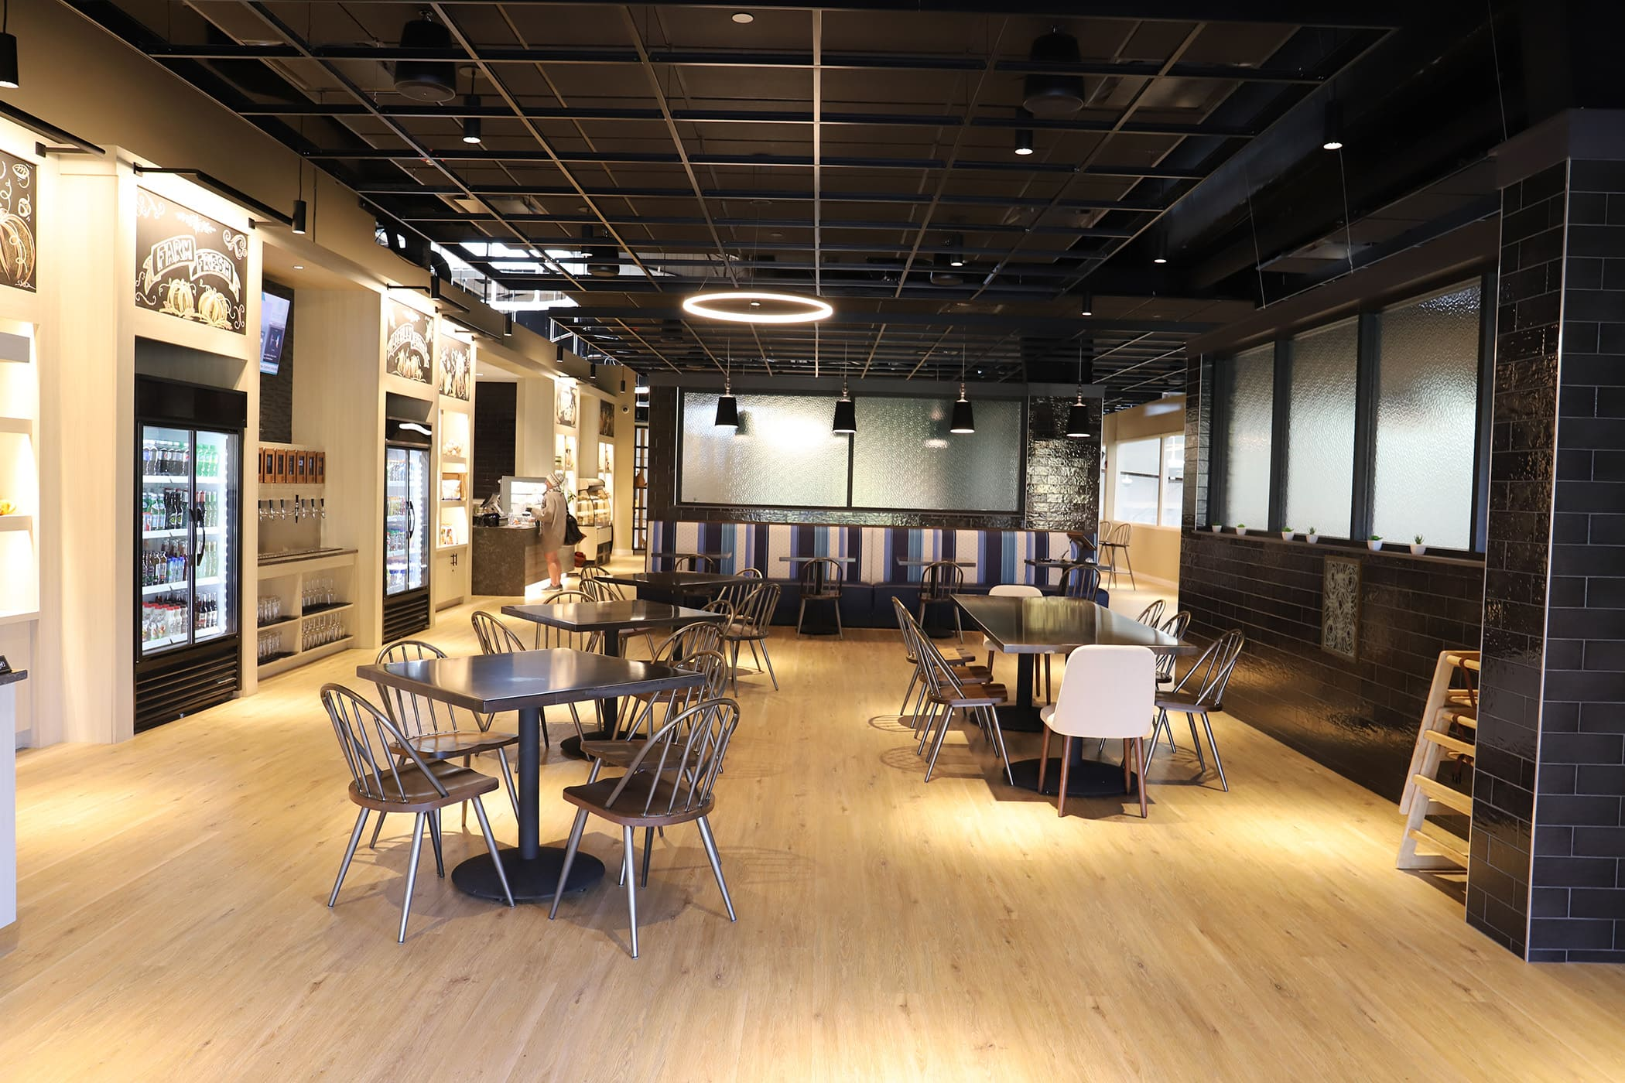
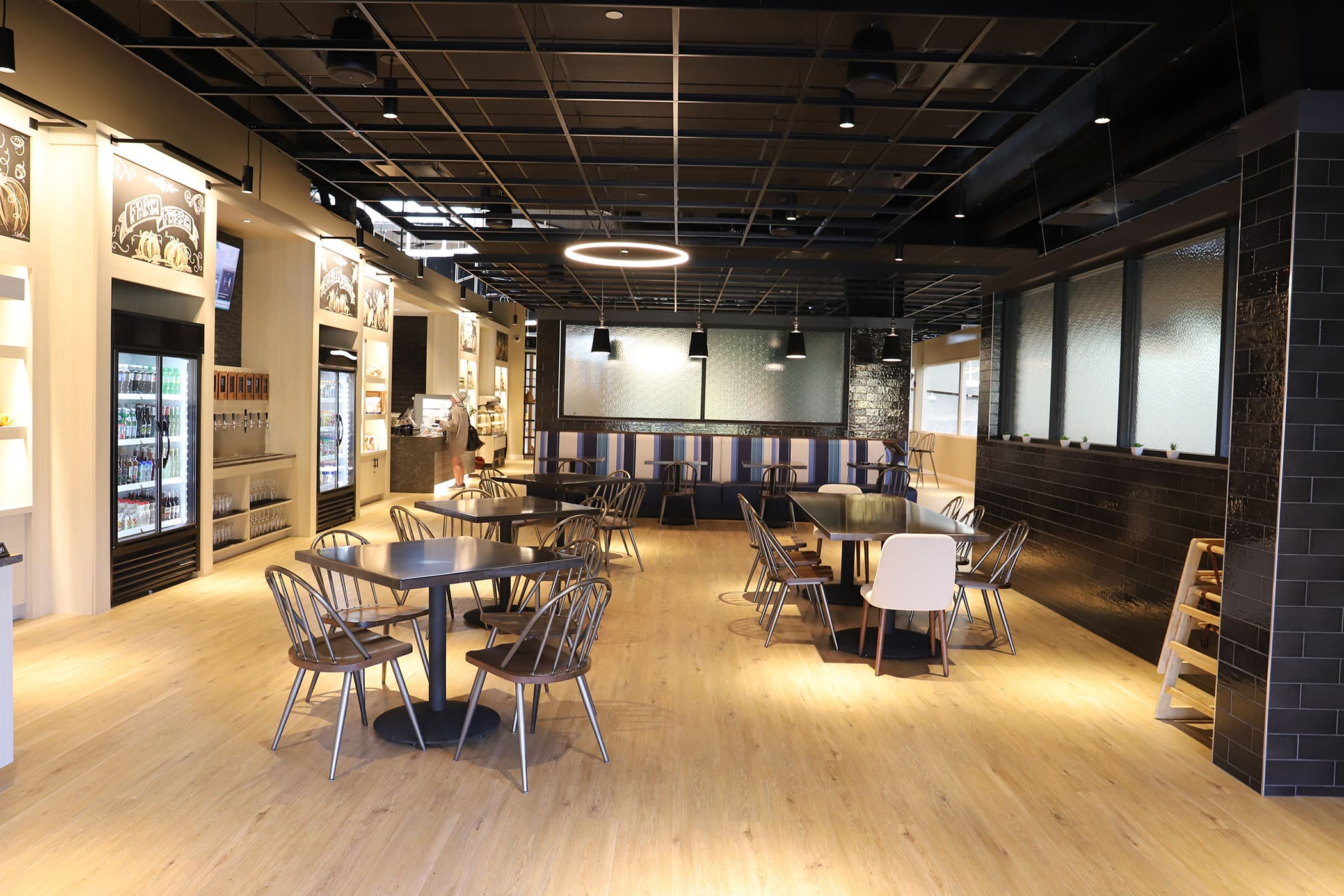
- wall art [1320,554,1364,665]
